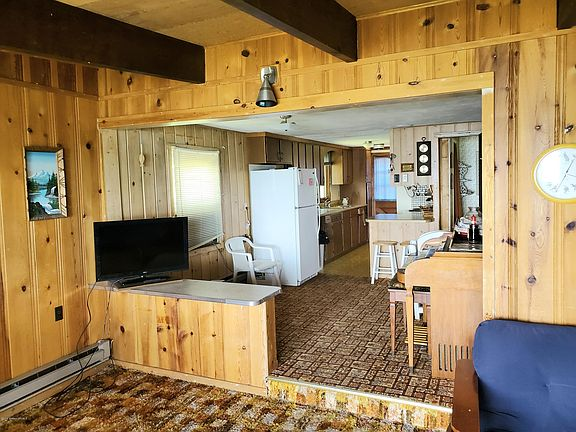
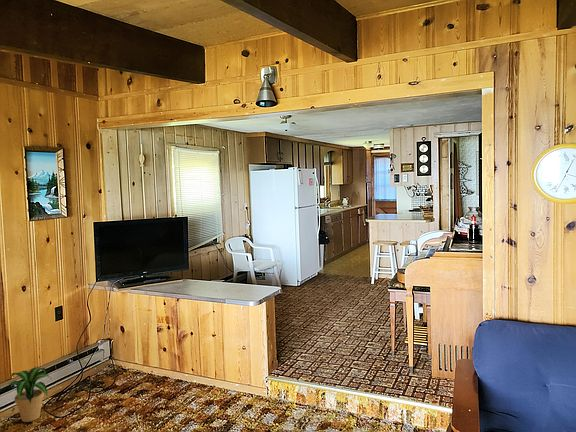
+ potted plant [0,366,53,423]
